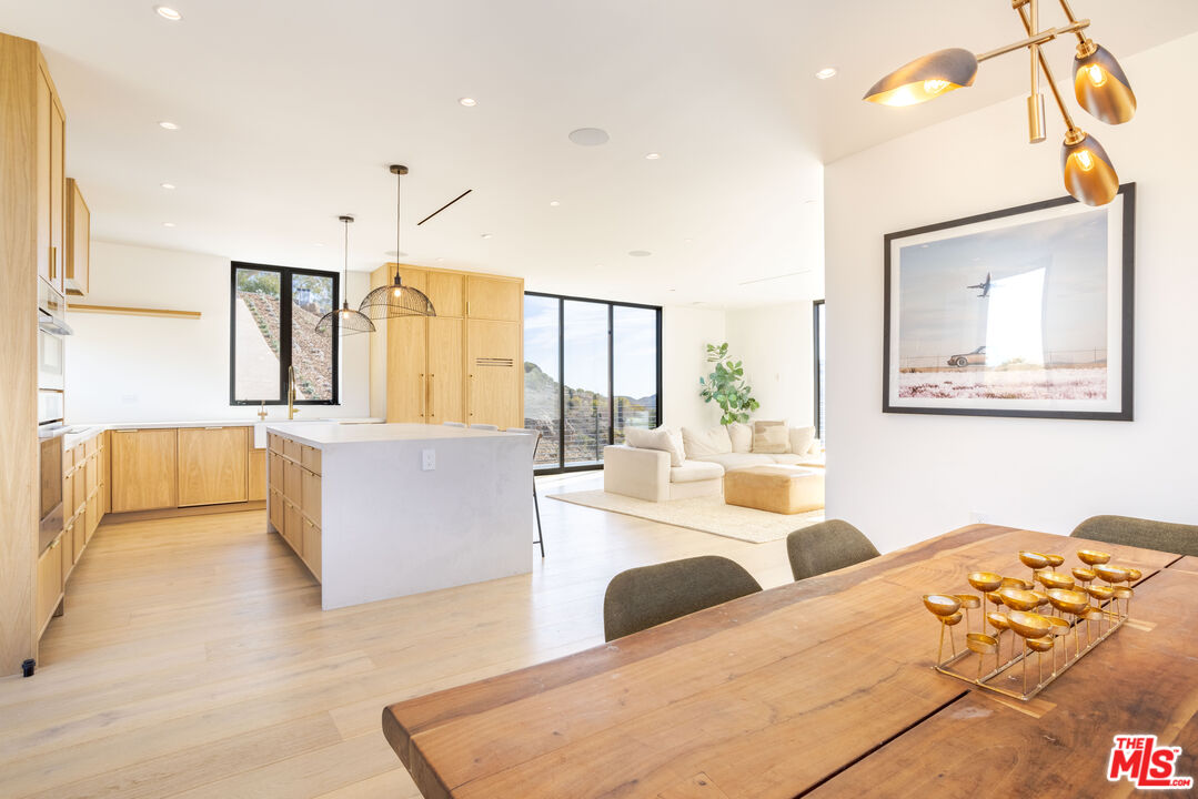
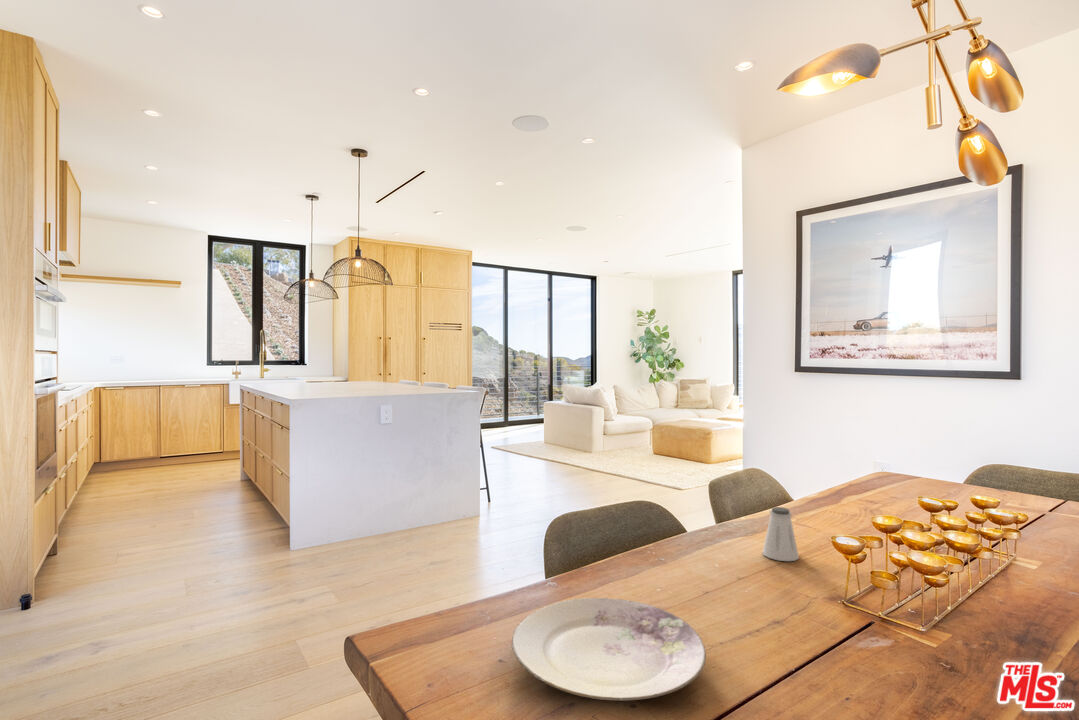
+ plate [511,597,707,701]
+ saltshaker [762,506,800,562]
